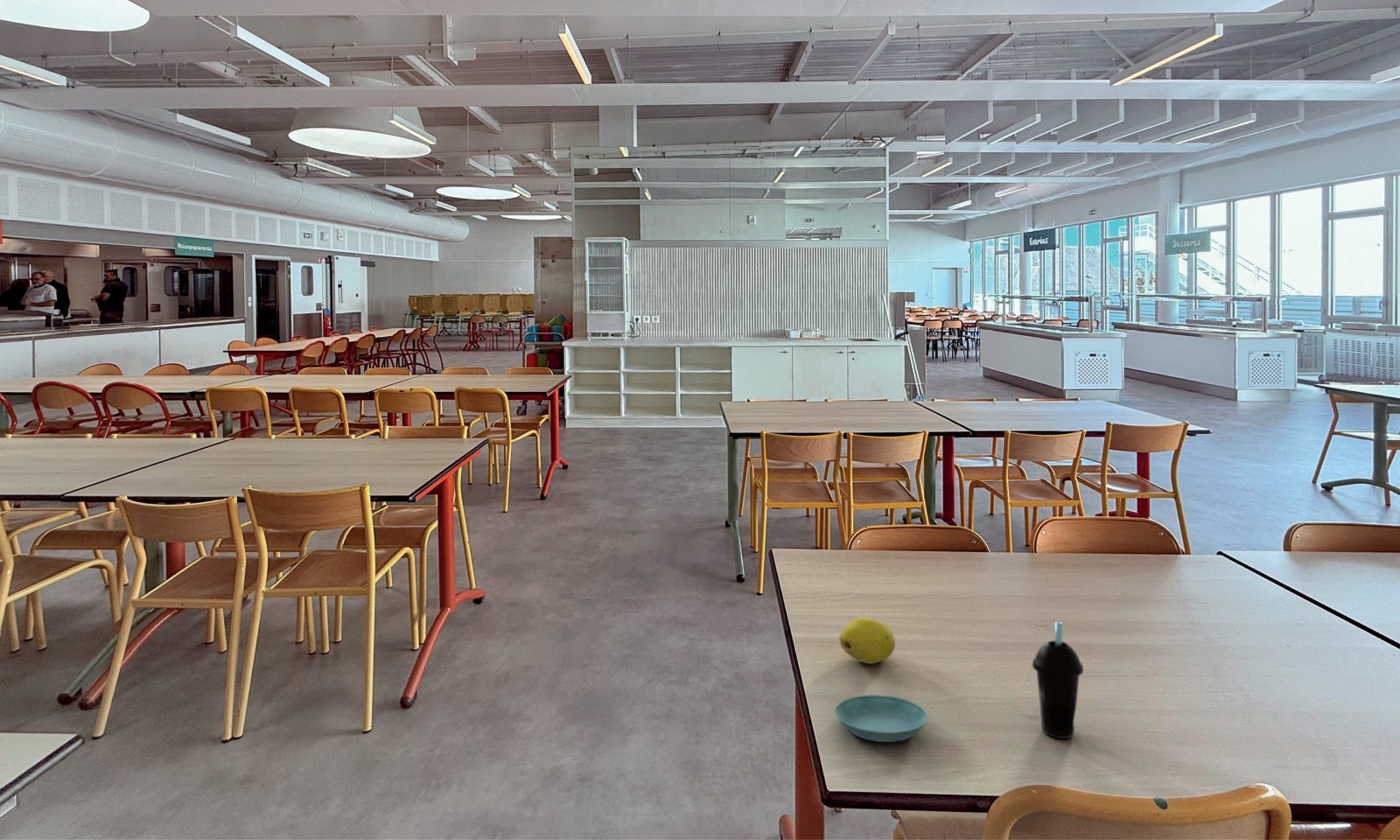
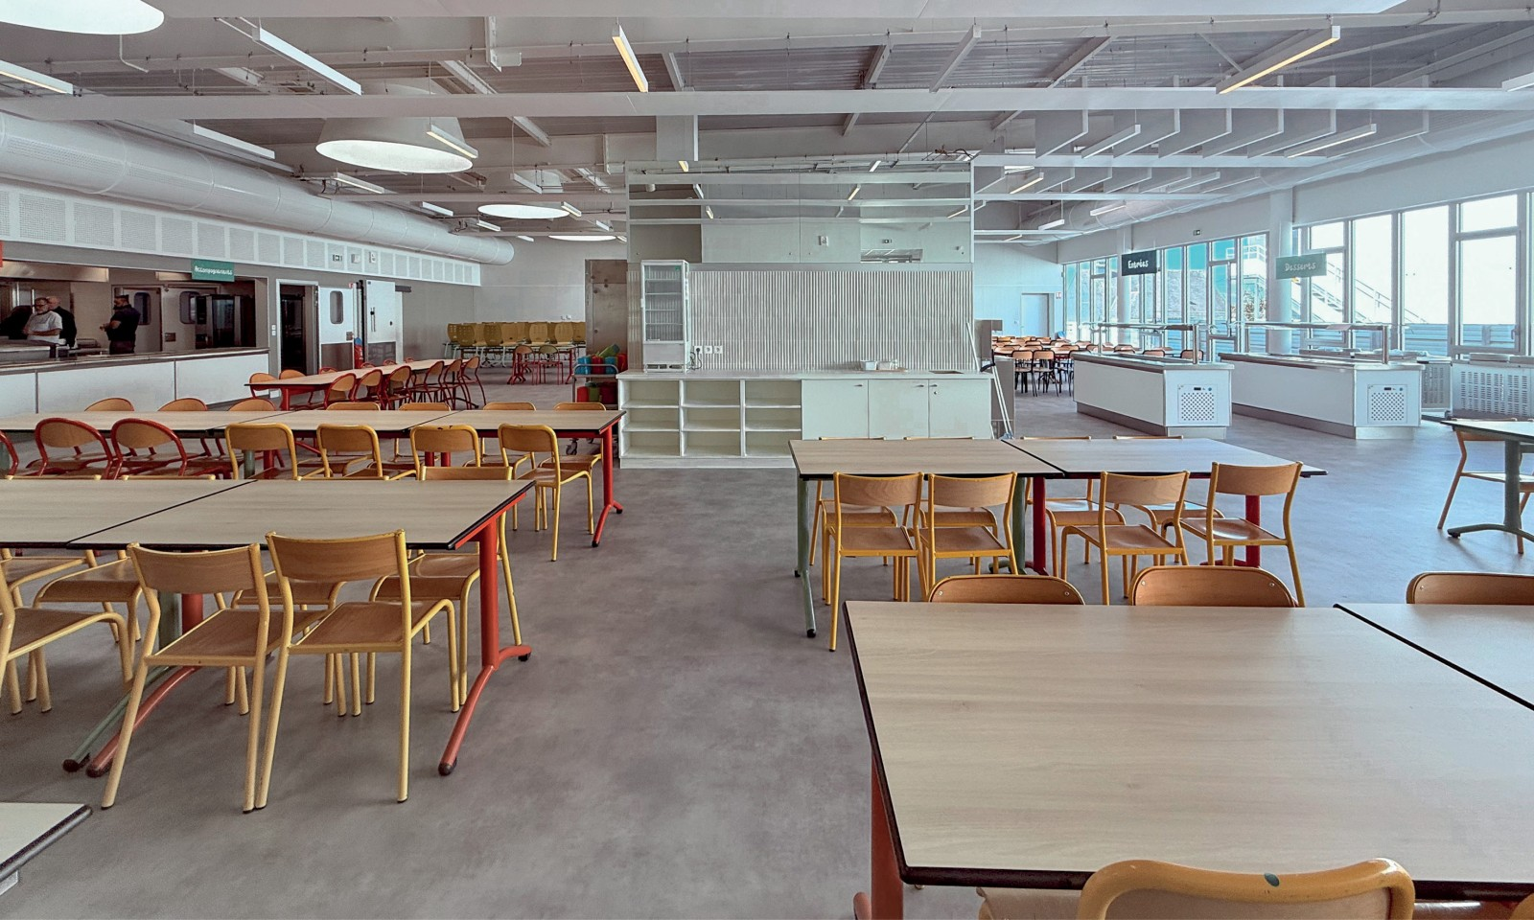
- cup [1032,621,1084,739]
- fruit [838,616,896,665]
- saucer [834,694,928,743]
